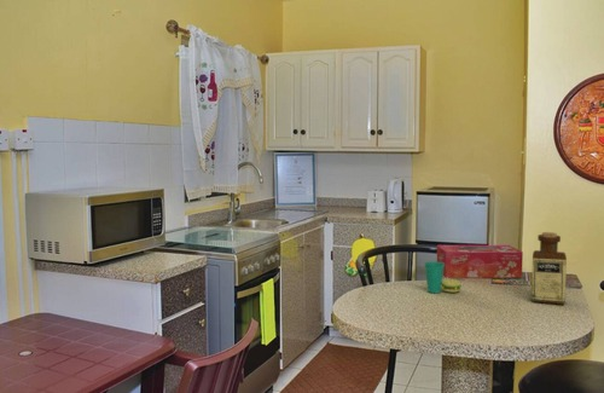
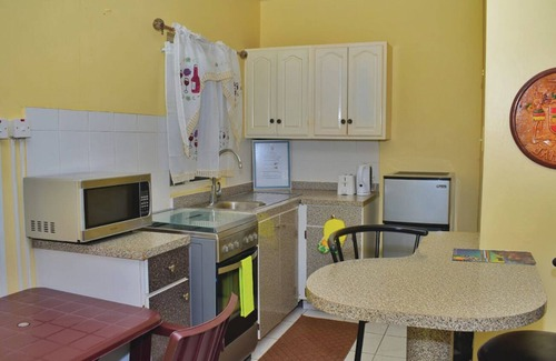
- tissue box [436,244,524,279]
- bottle [530,231,568,306]
- cup [424,260,463,294]
